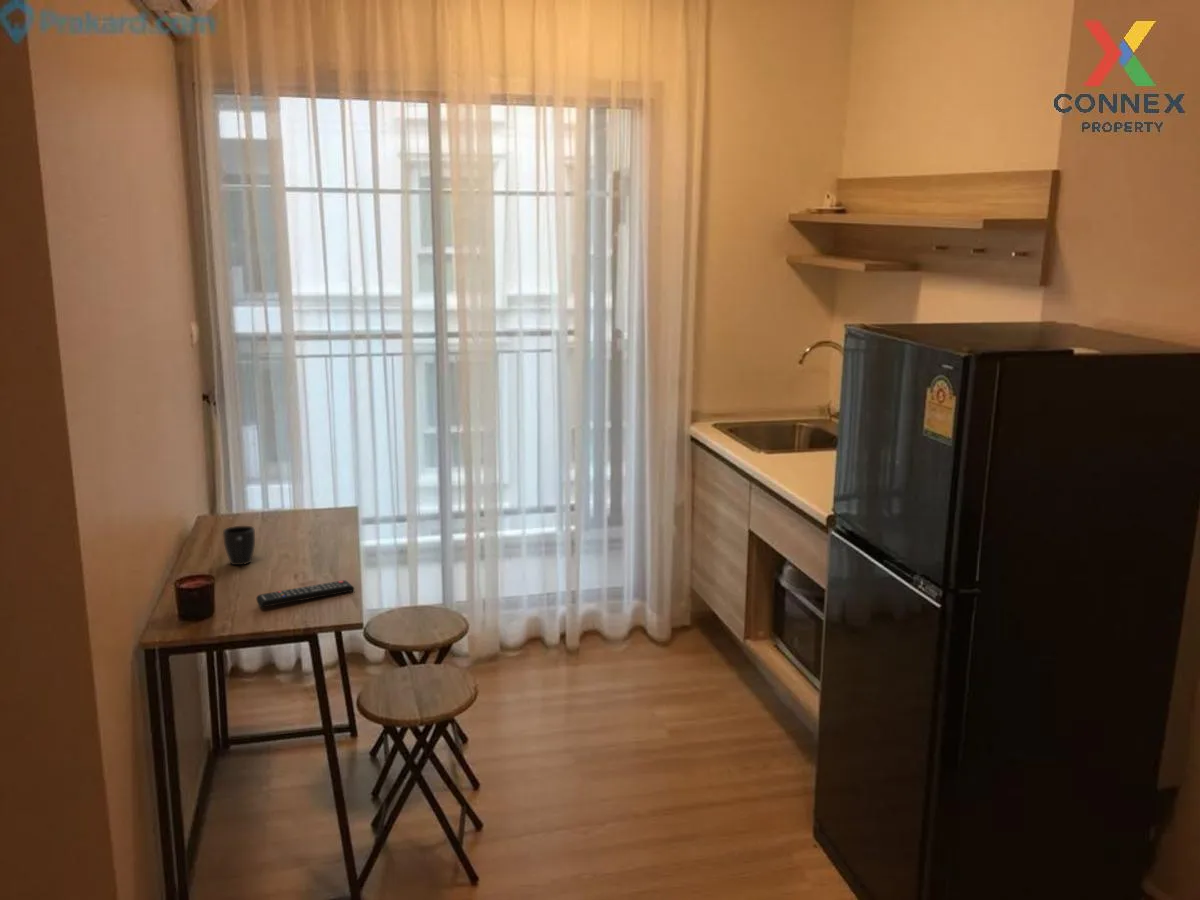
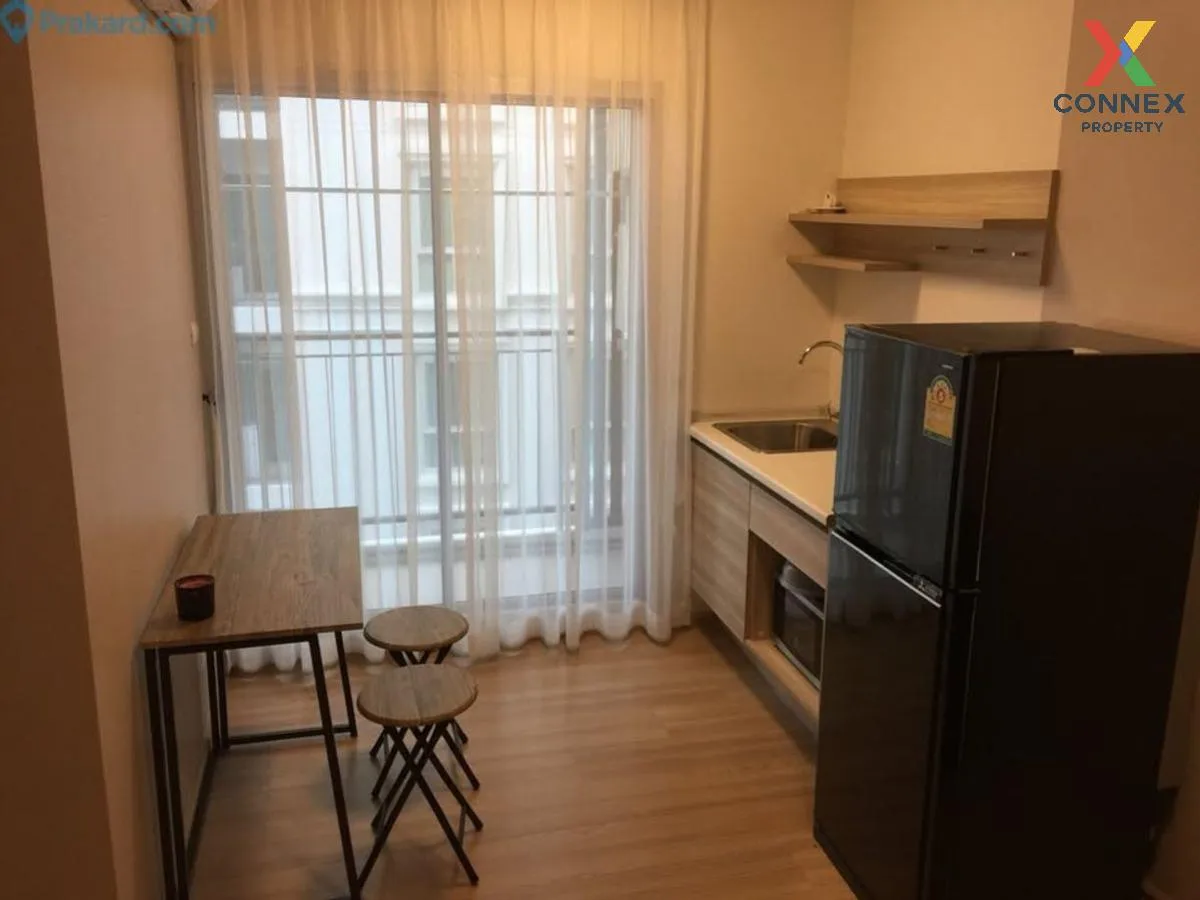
- remote control [256,579,355,609]
- mug [222,525,256,566]
